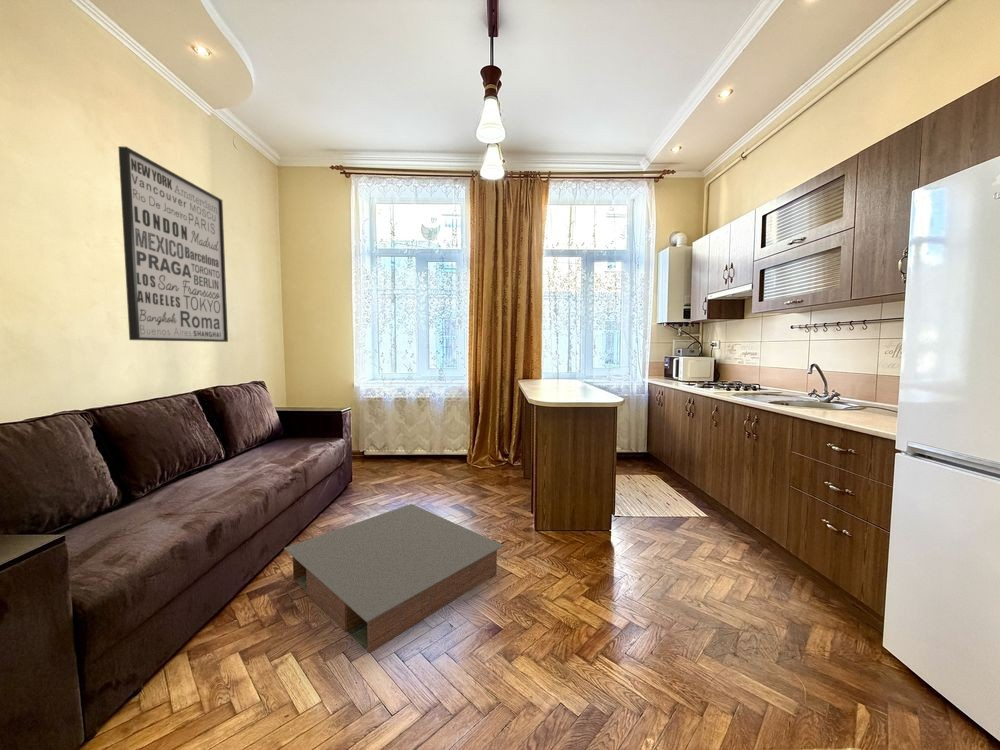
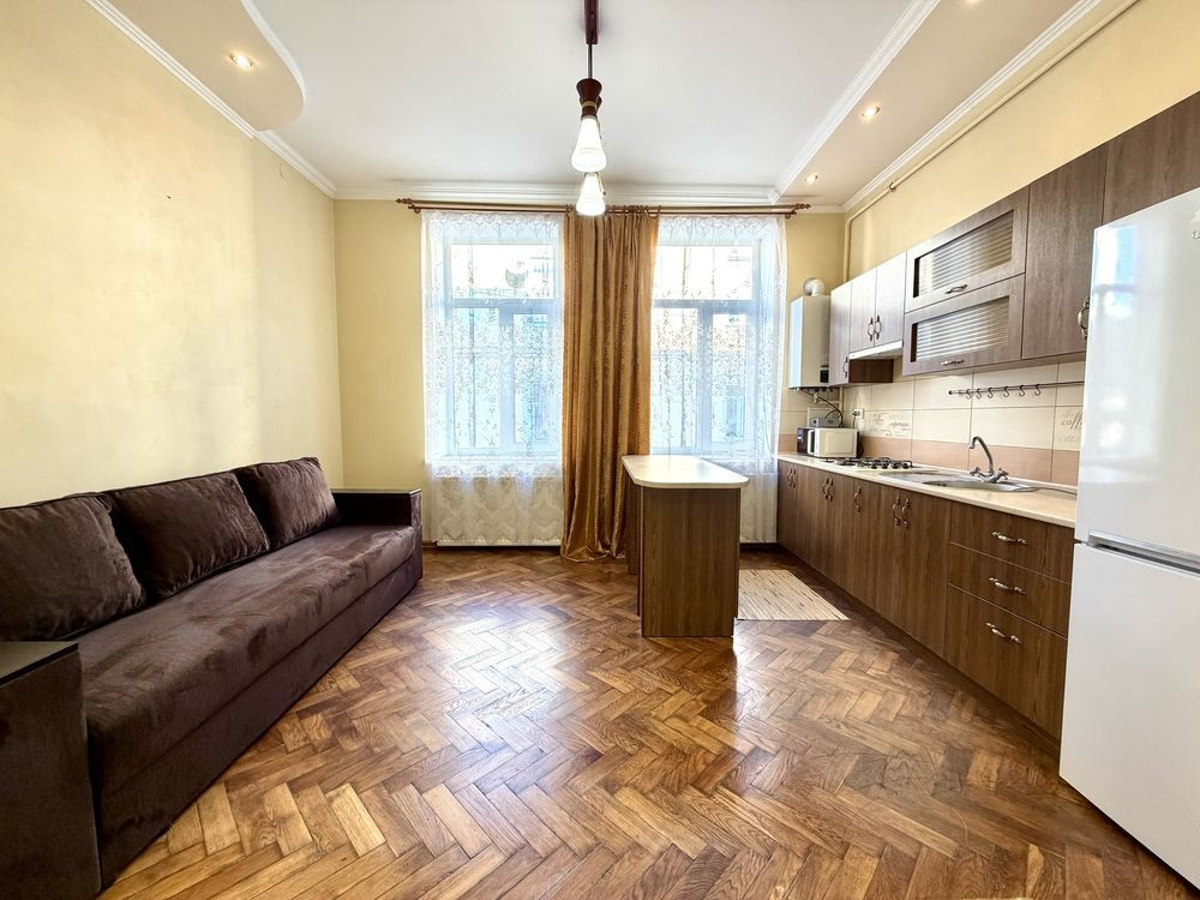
- coffee table [283,503,505,654]
- wall art [117,145,229,343]
